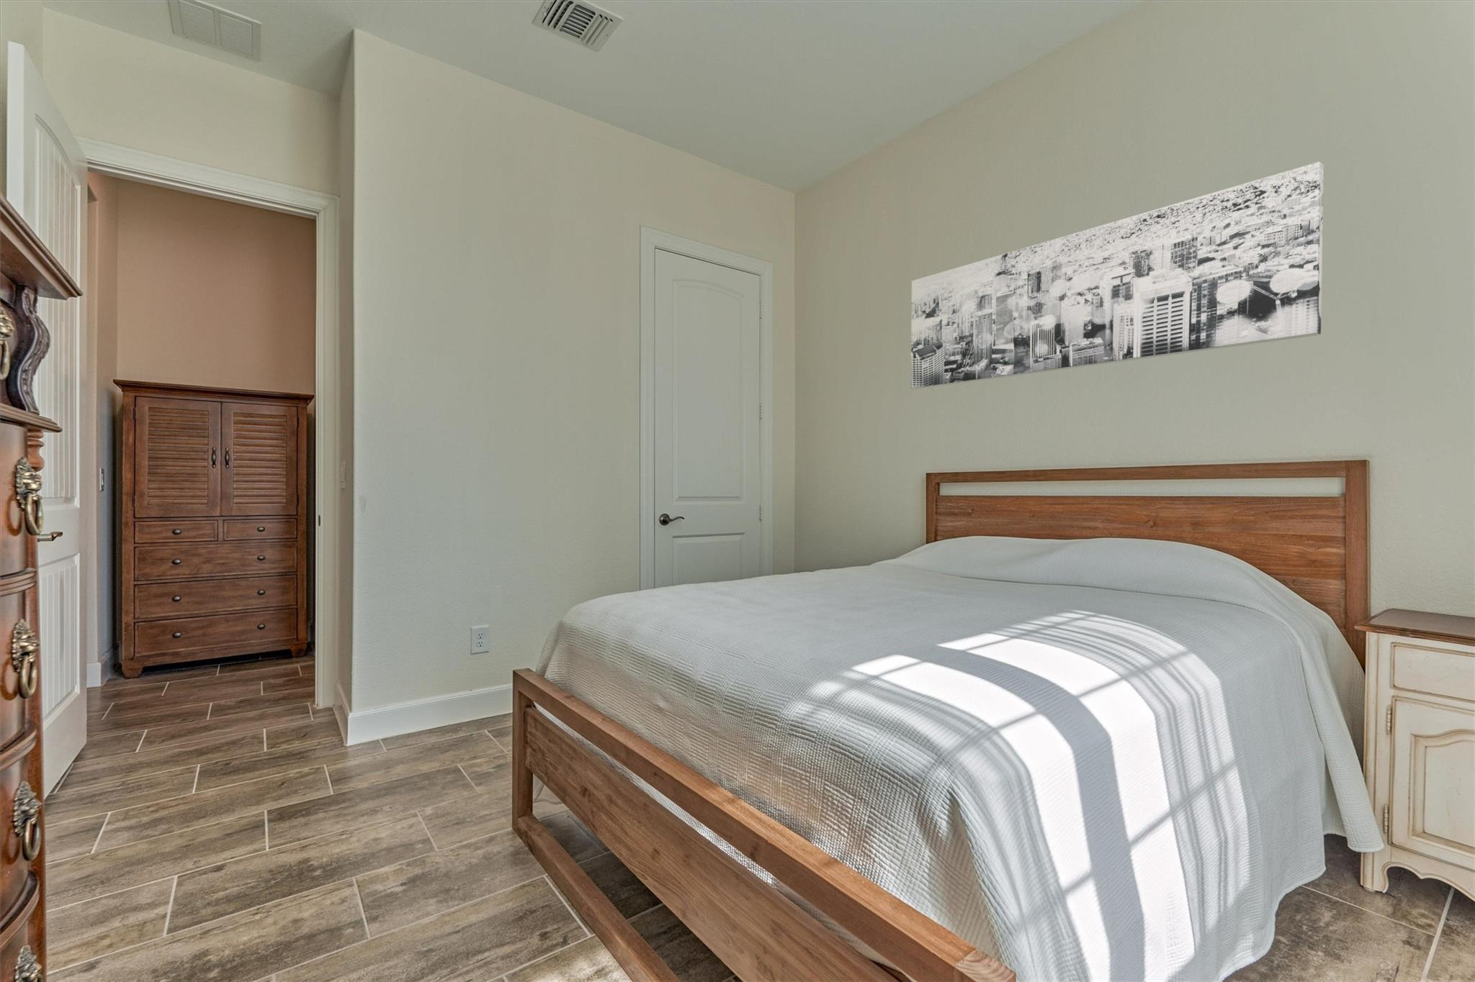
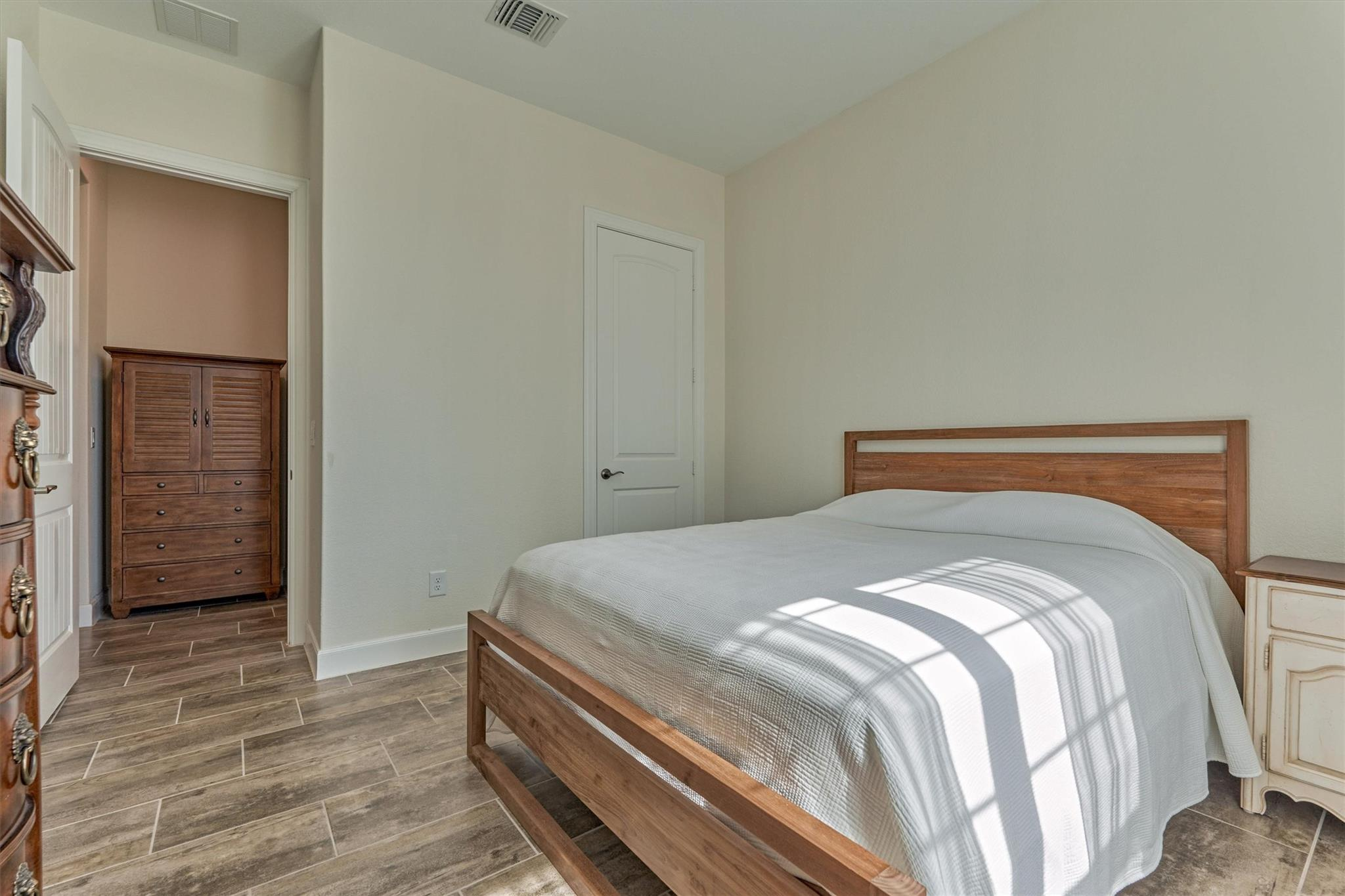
- wall art [910,161,1325,390]
